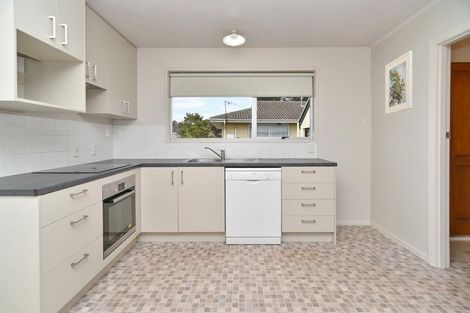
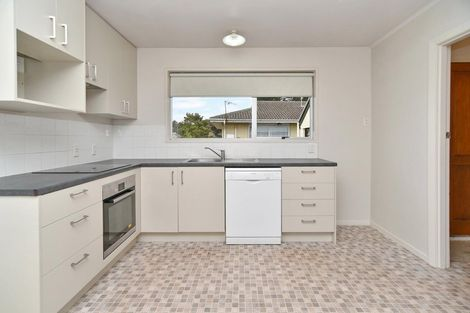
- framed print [384,50,413,116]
